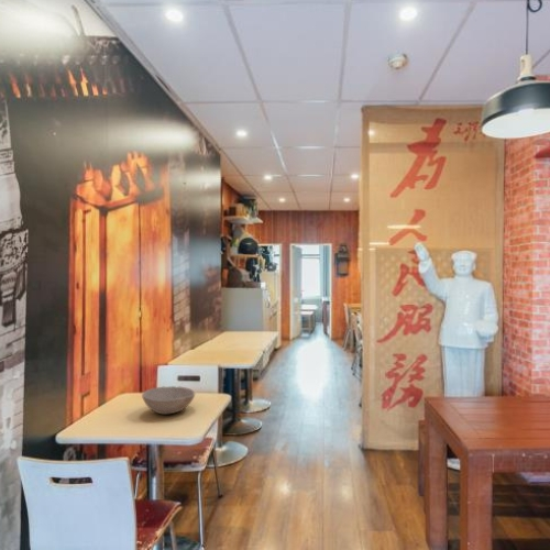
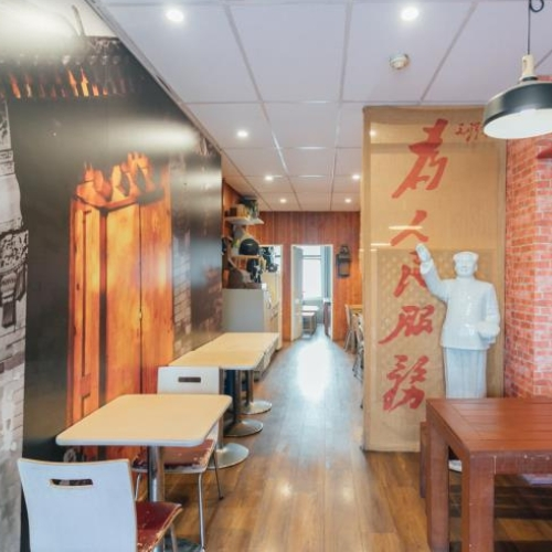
- bowl [141,385,196,415]
